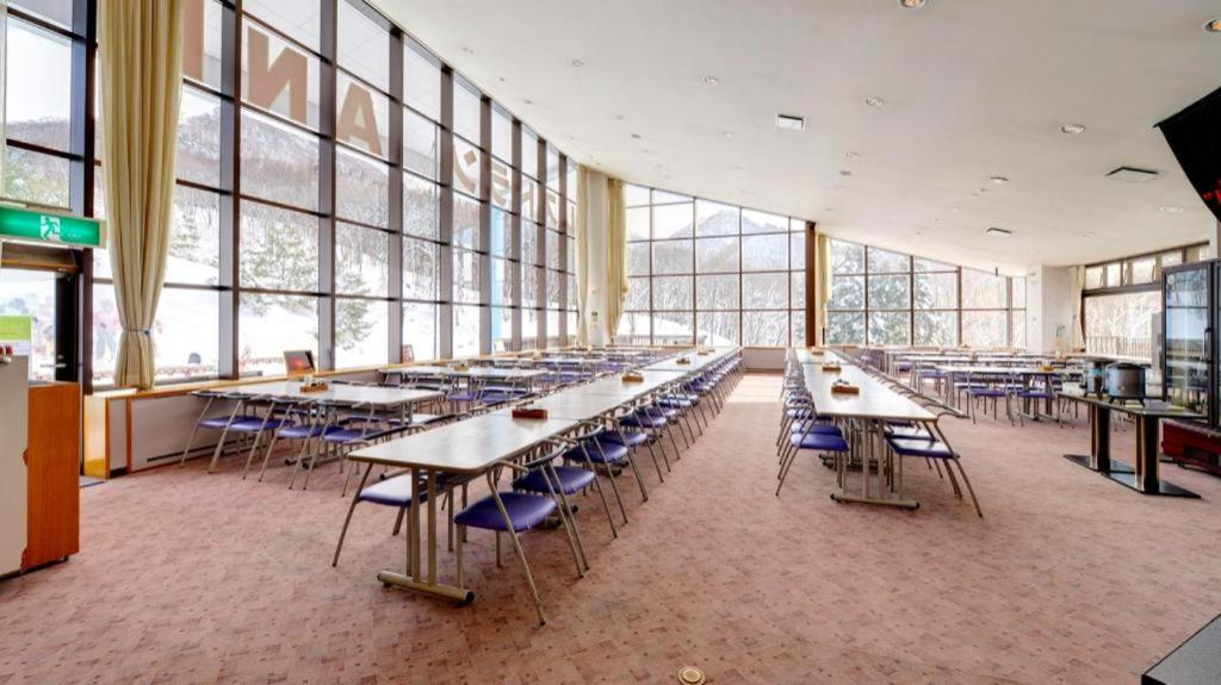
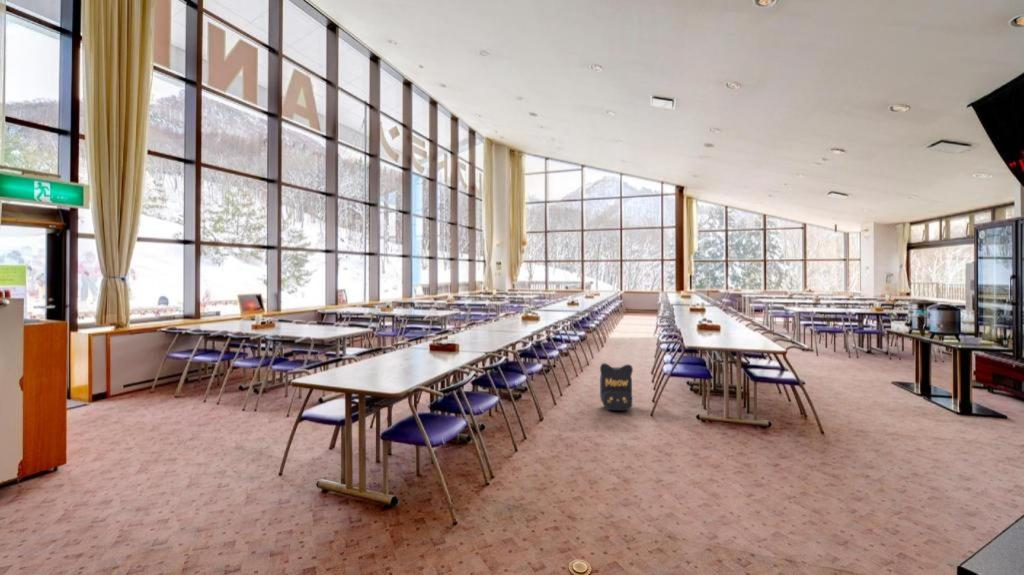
+ backpack [599,362,634,411]
